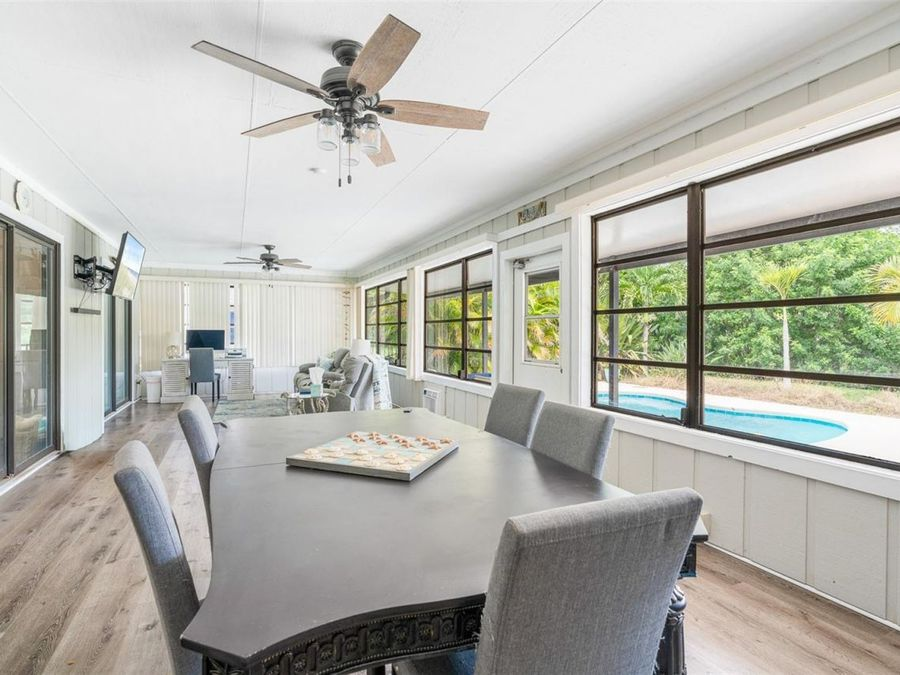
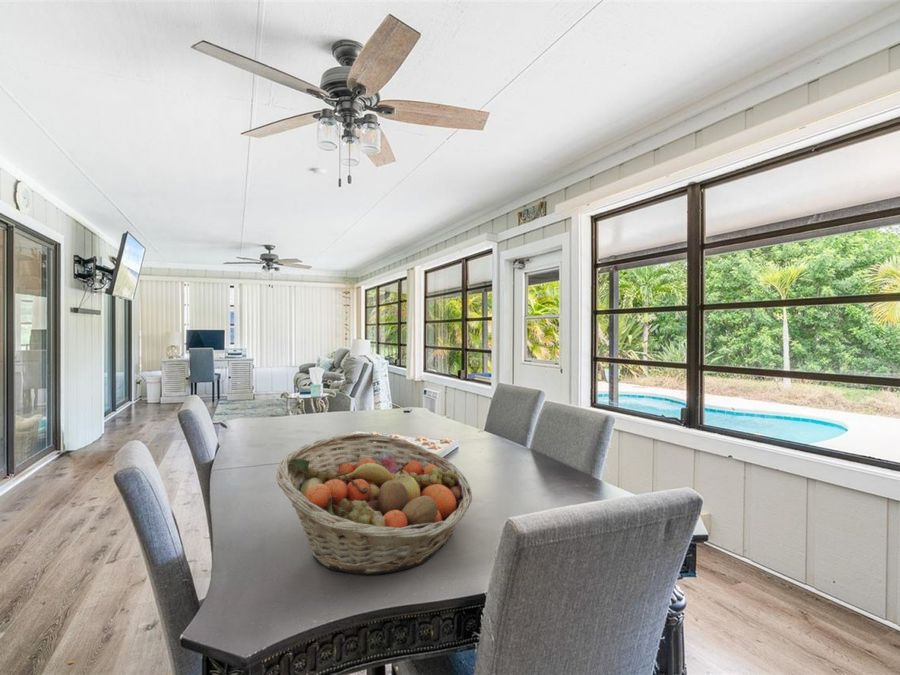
+ fruit basket [275,432,473,575]
